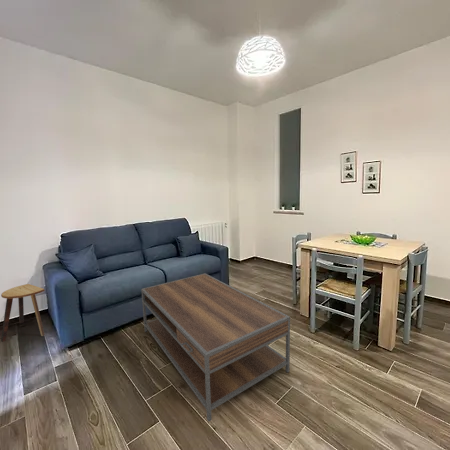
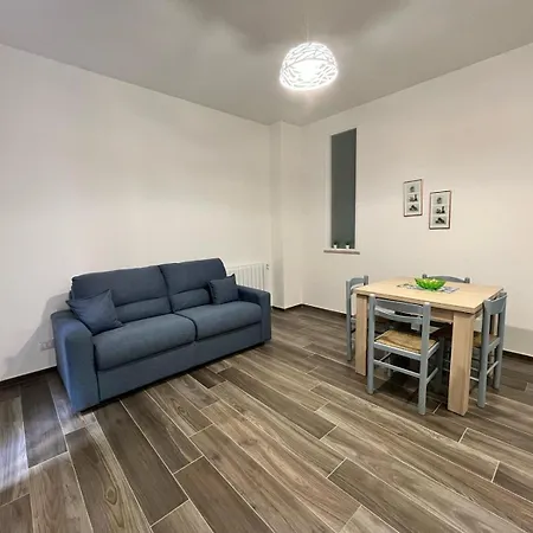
- coffee table [140,272,291,422]
- stool [0,283,45,343]
